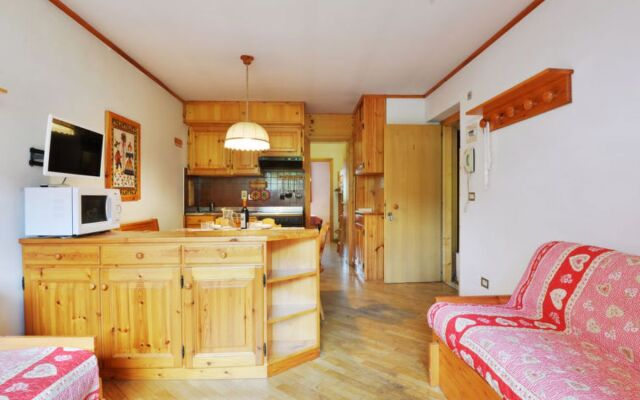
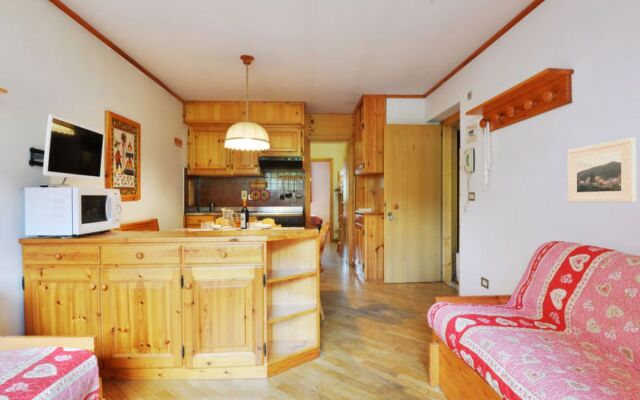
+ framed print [567,137,637,203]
